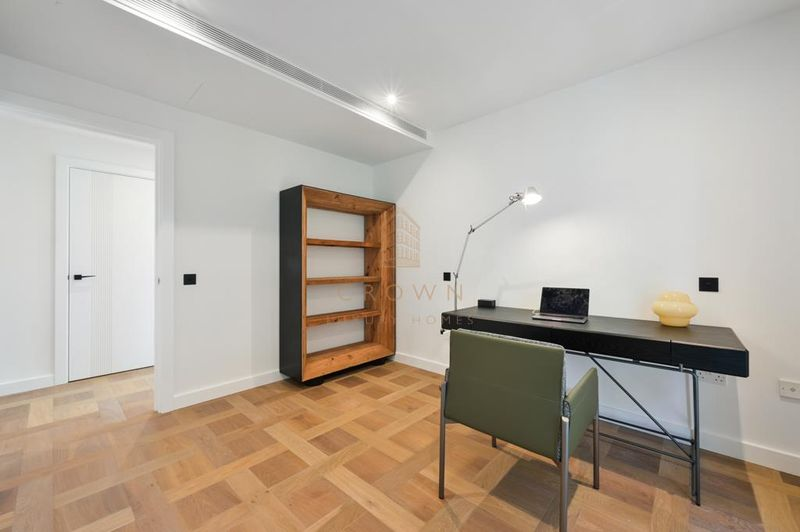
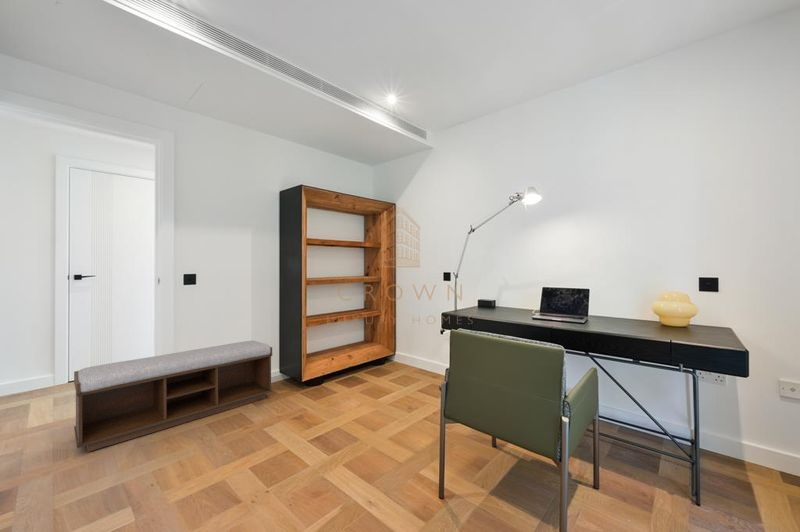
+ bench [73,340,273,453]
